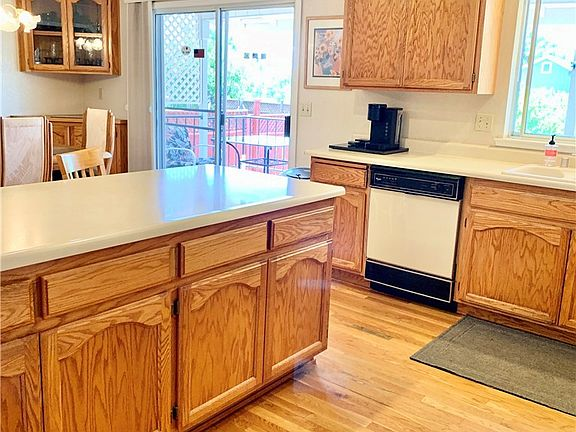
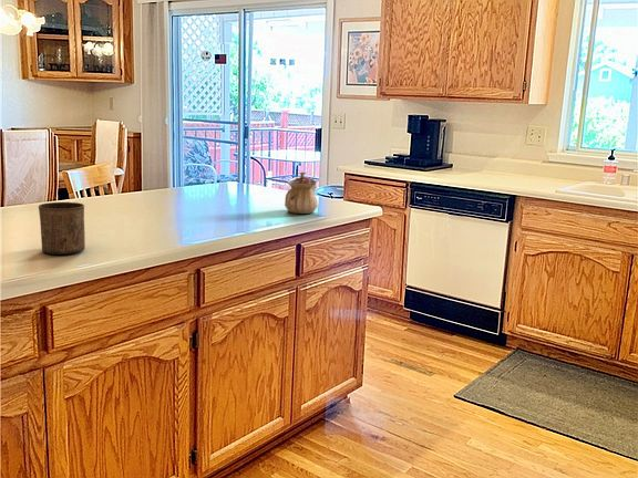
+ cup [38,201,86,256]
+ teapot [284,170,319,215]
